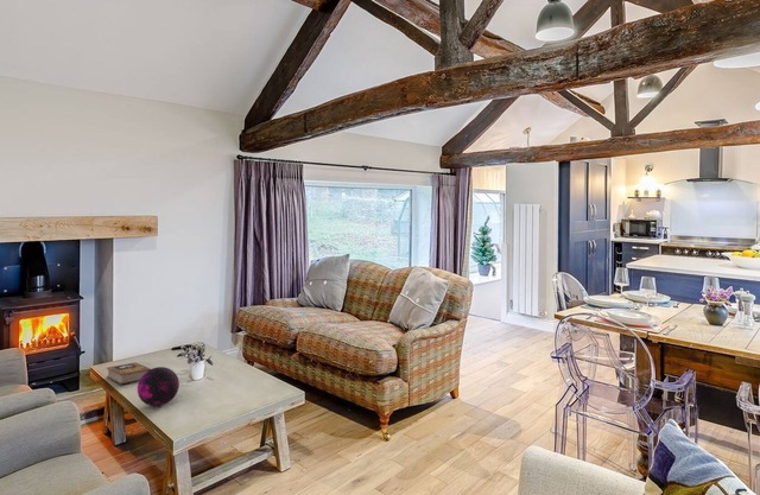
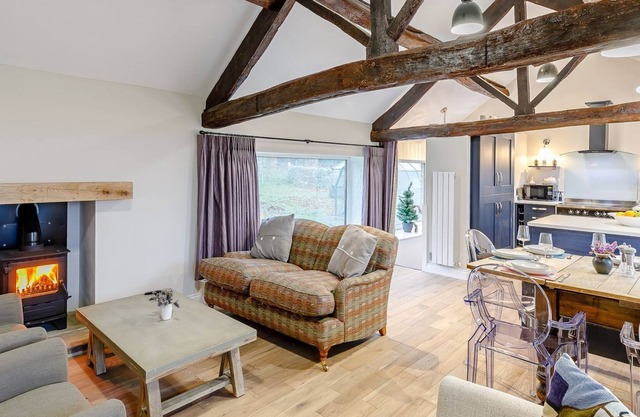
- book [106,361,151,385]
- decorative orb [137,366,180,407]
